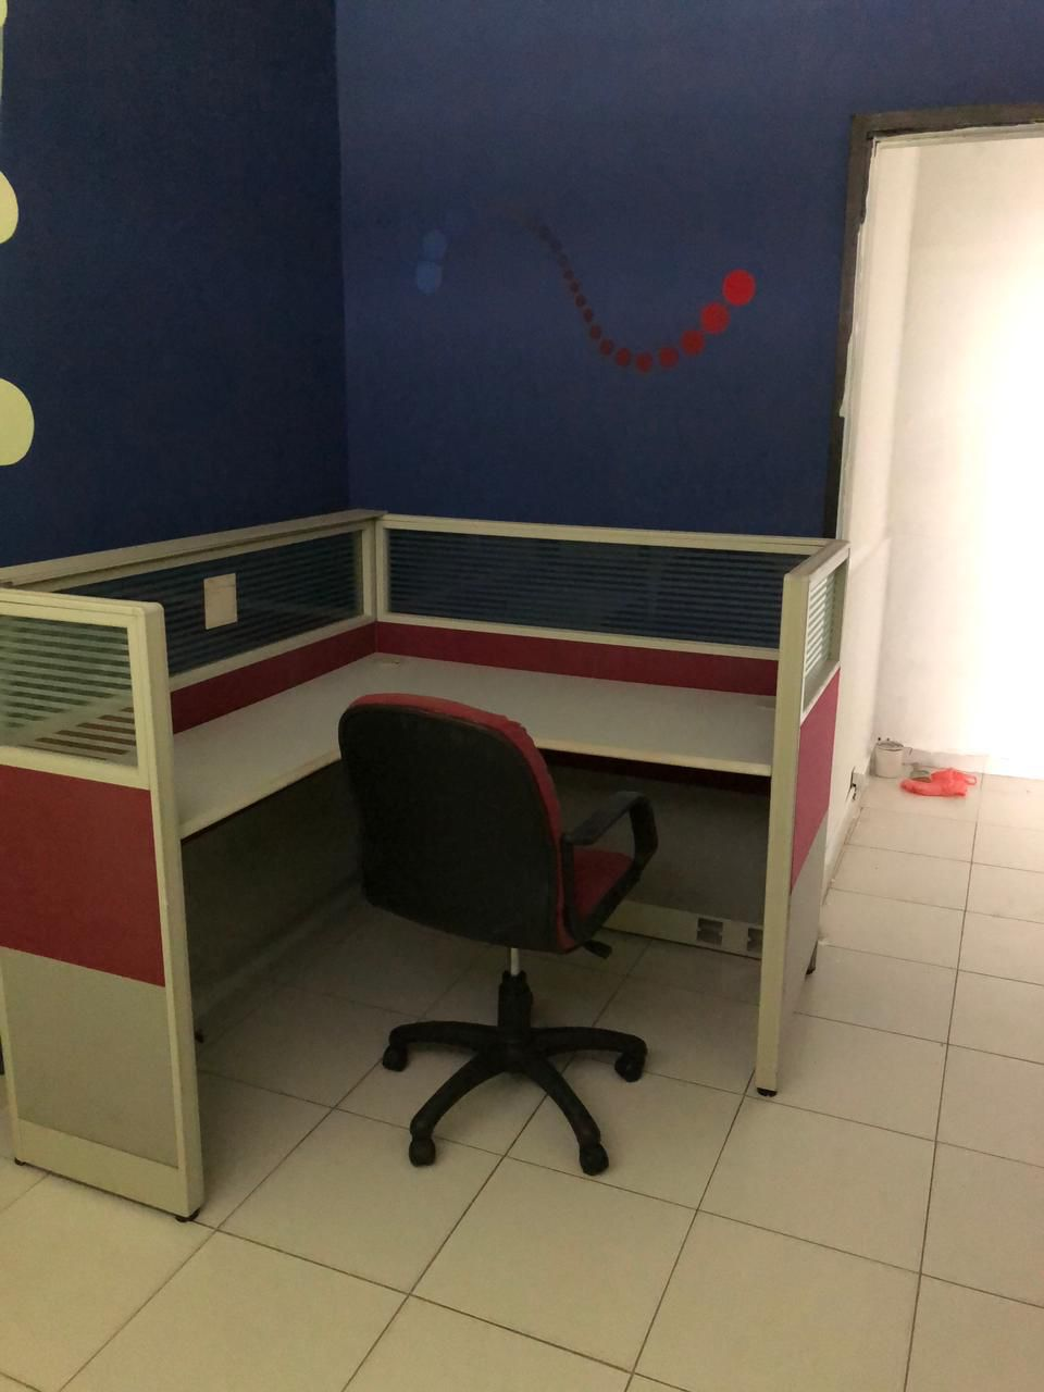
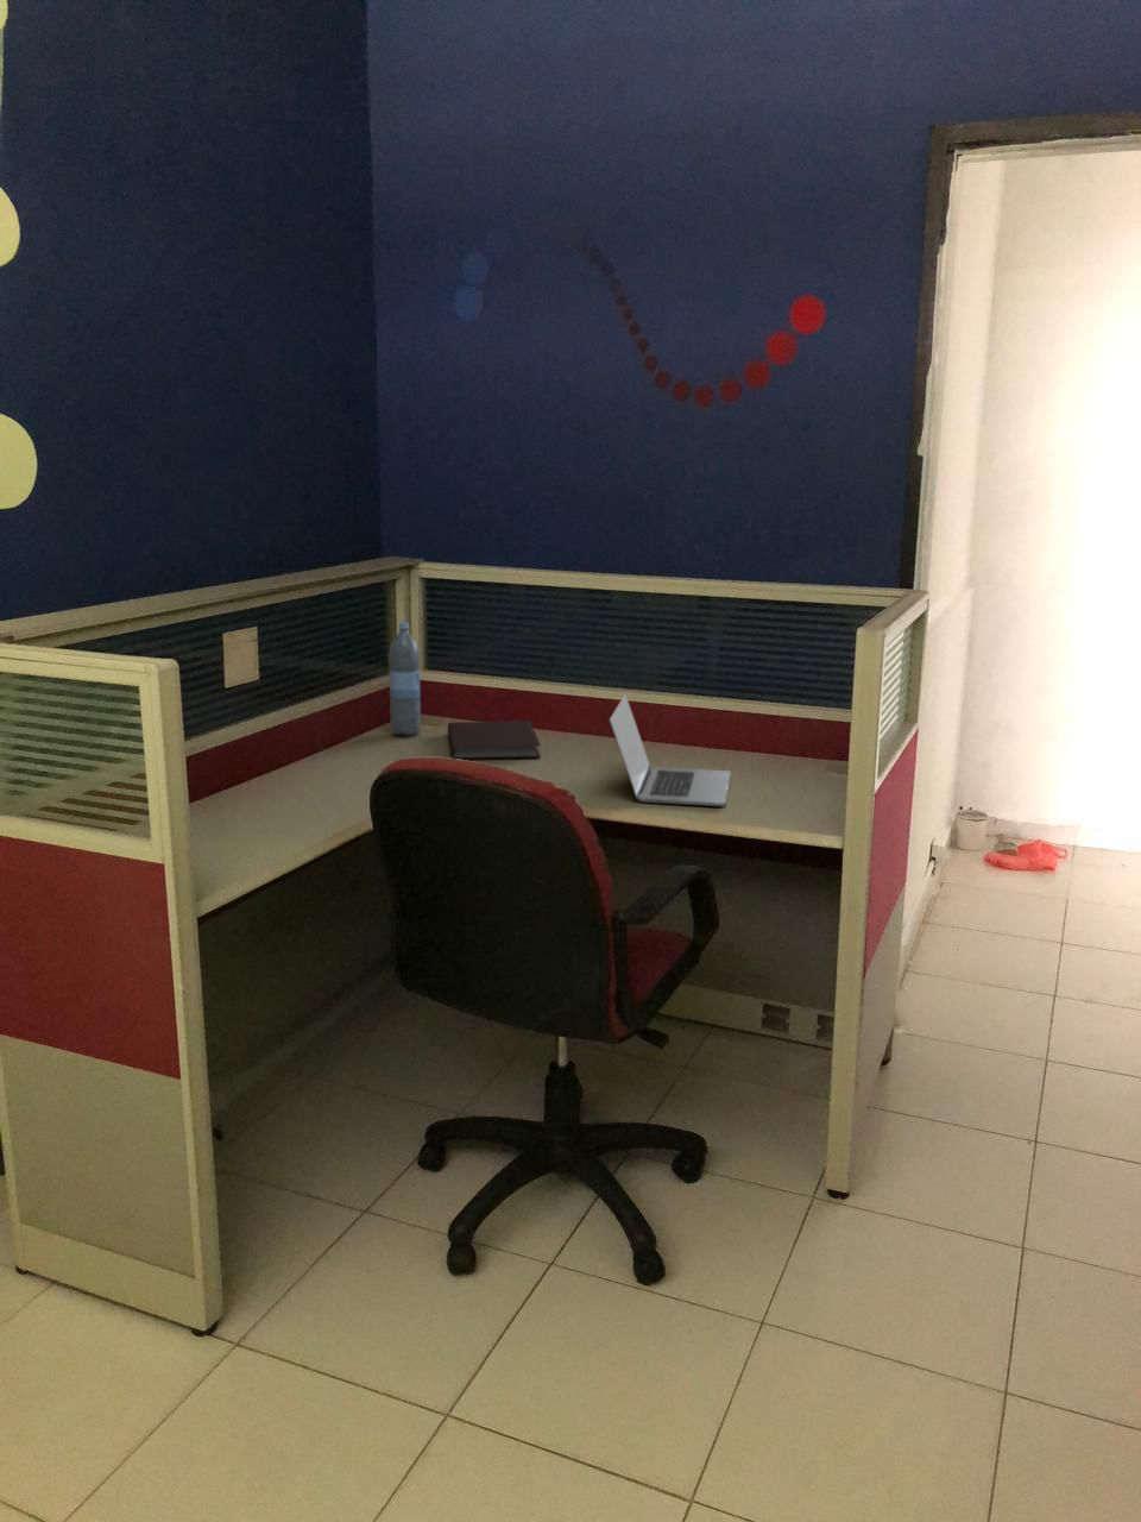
+ laptop [609,693,732,808]
+ water bottle [387,621,422,736]
+ notebook [447,719,542,761]
